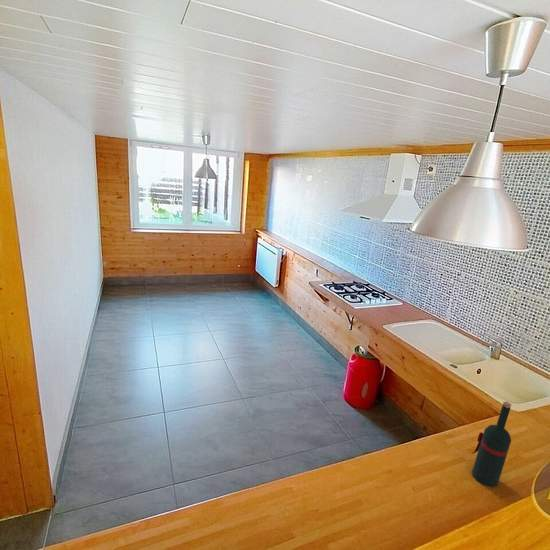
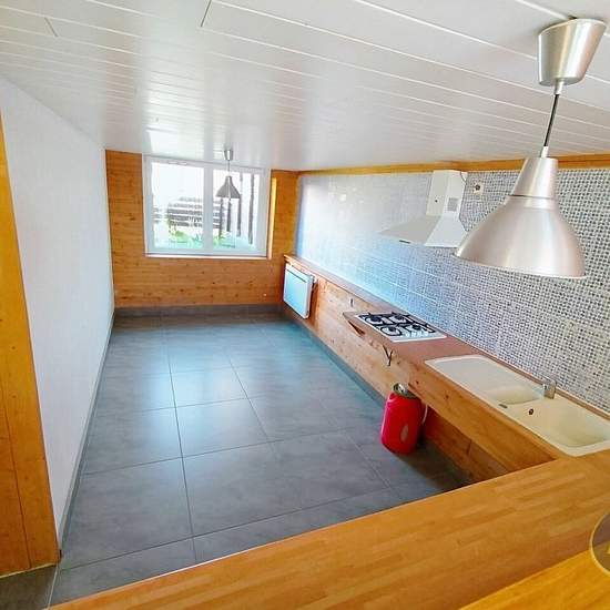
- wine bottle [469,400,512,488]
